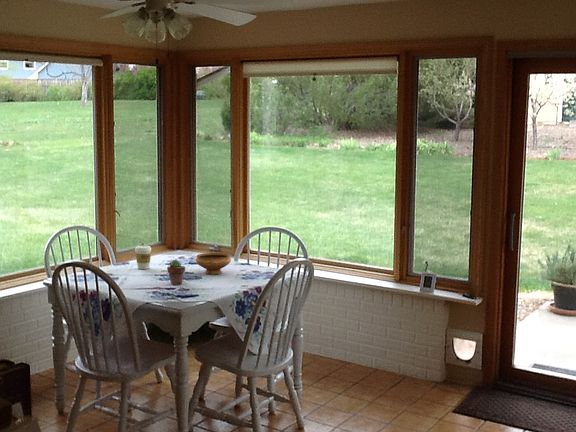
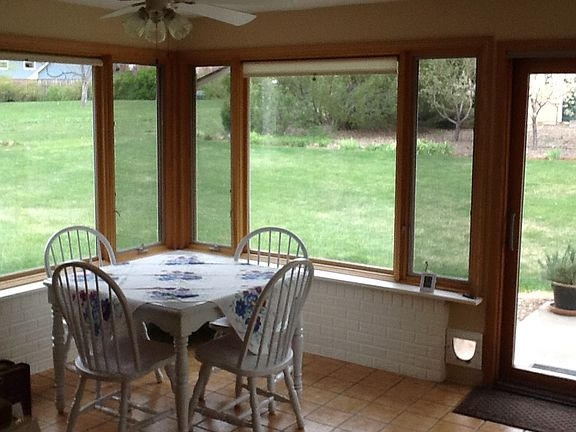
- potted succulent [166,259,186,286]
- coffee cup [134,244,152,270]
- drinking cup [195,252,232,275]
